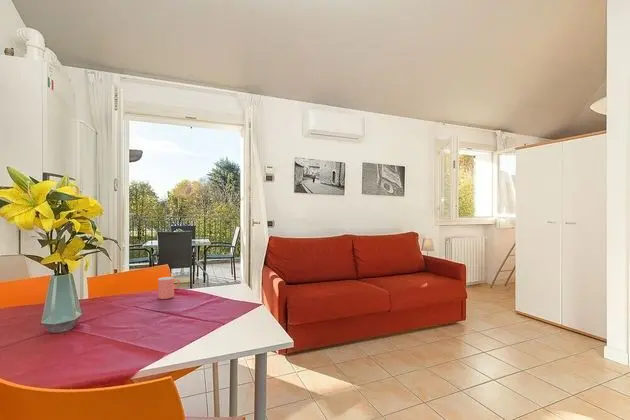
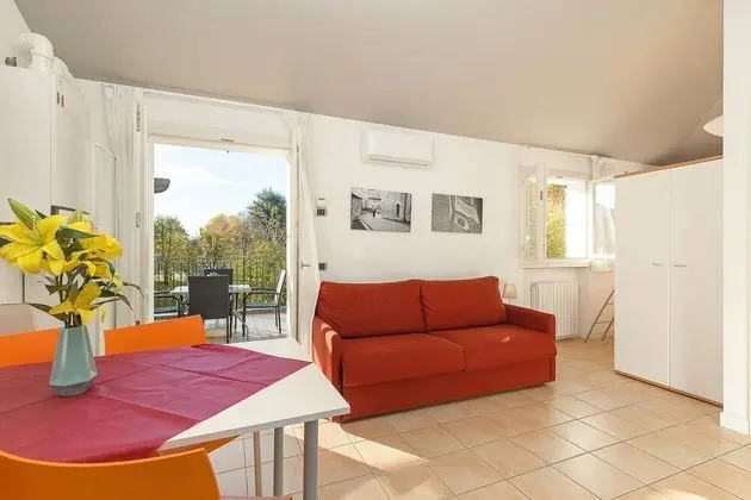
- cup [157,276,181,300]
